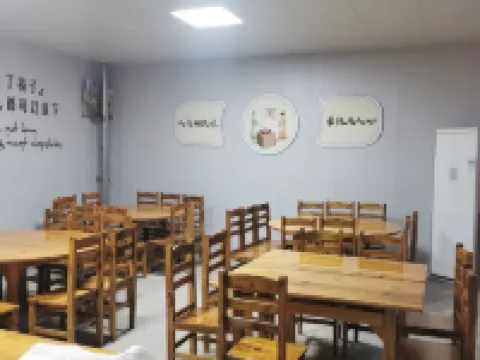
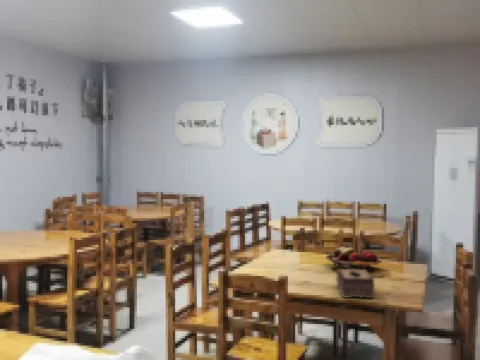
+ tissue box [335,267,376,299]
+ fruit basket [325,245,383,272]
